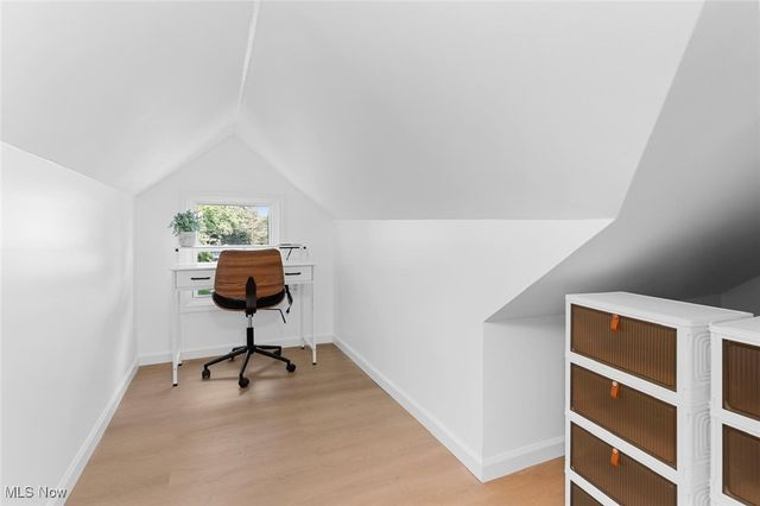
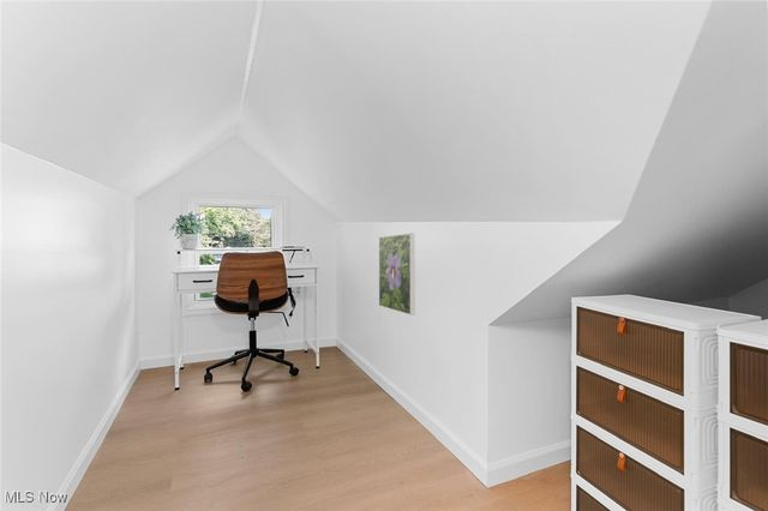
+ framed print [378,233,416,317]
